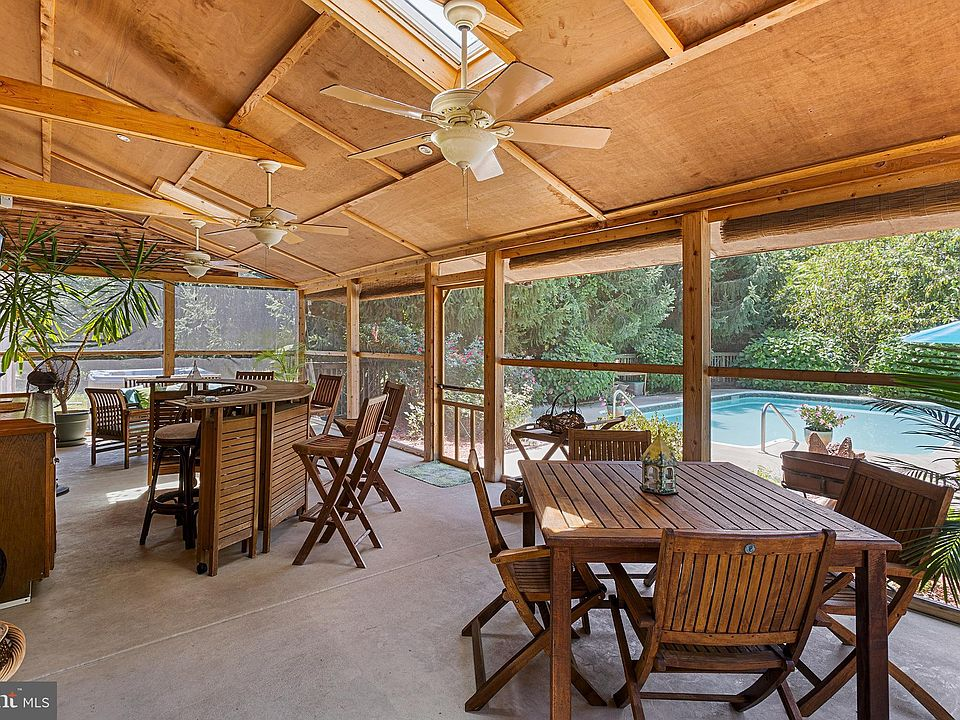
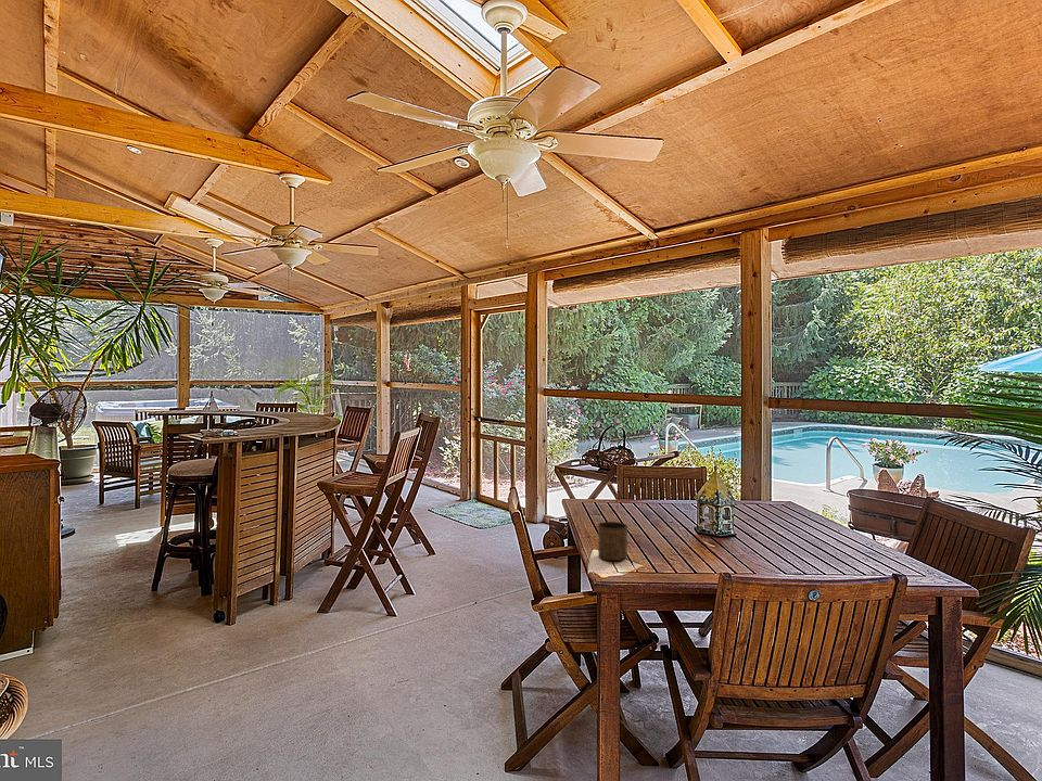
+ cup [597,521,628,562]
